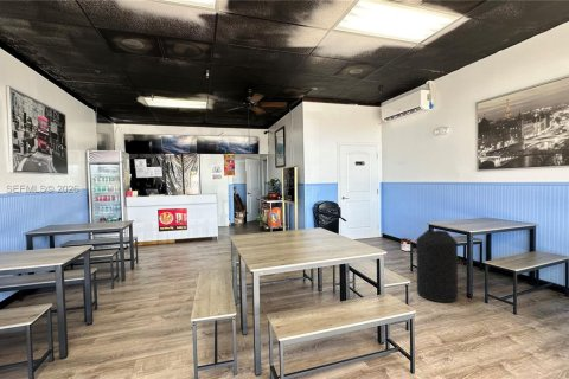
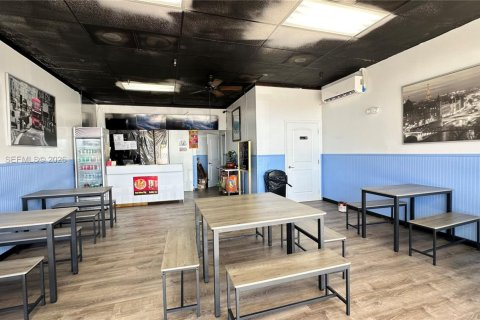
- trash can [415,229,459,303]
